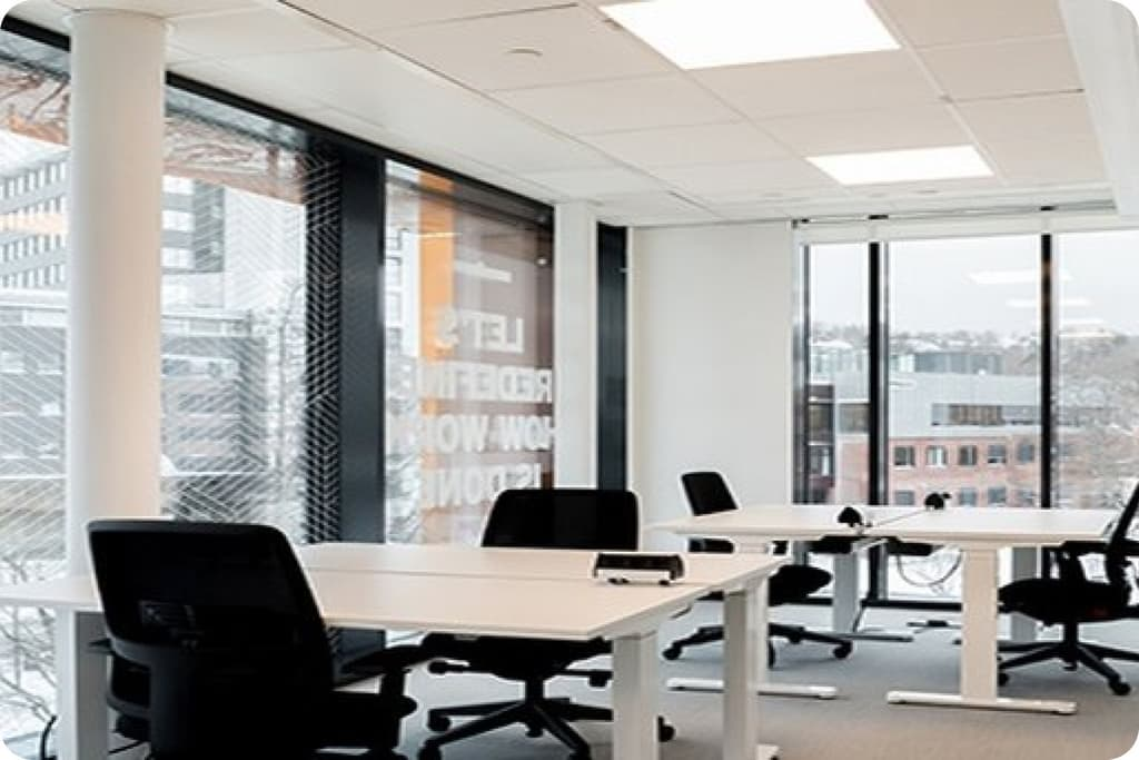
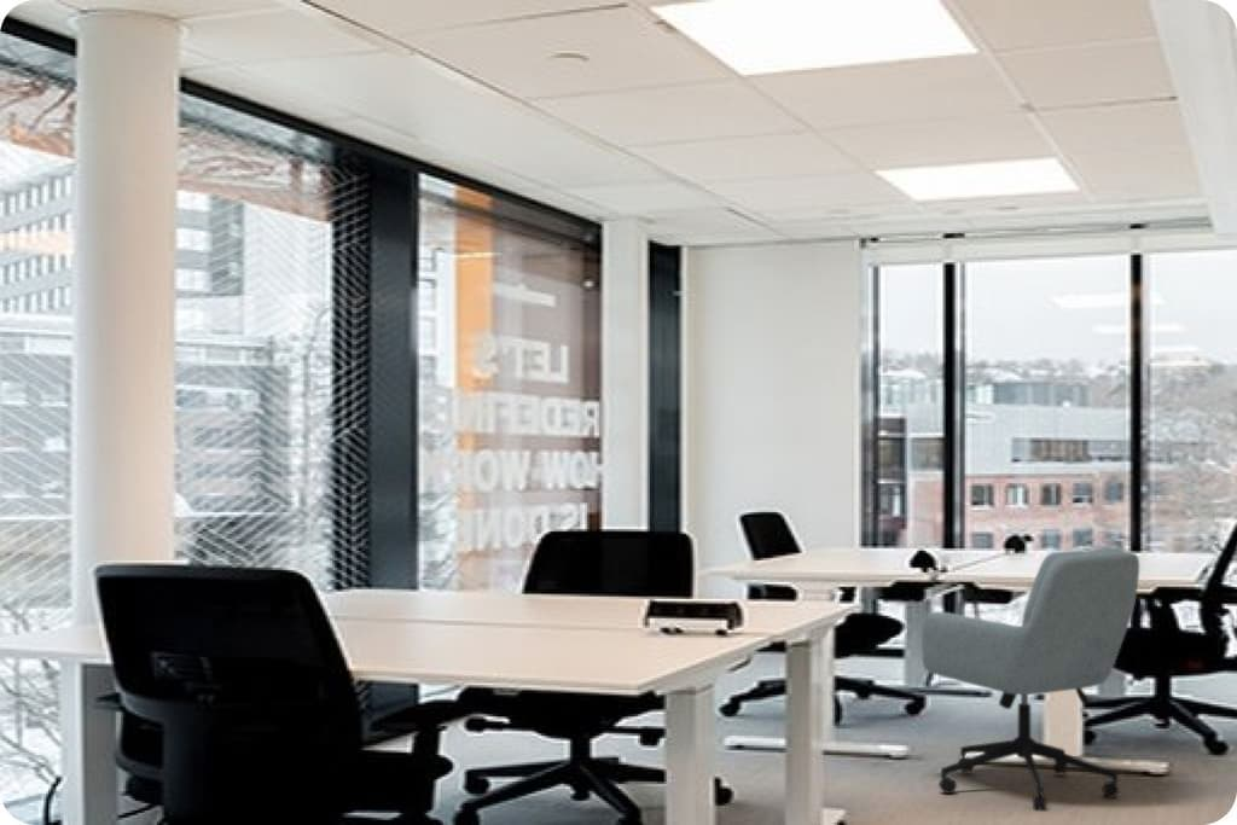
+ office chair [921,547,1140,812]
